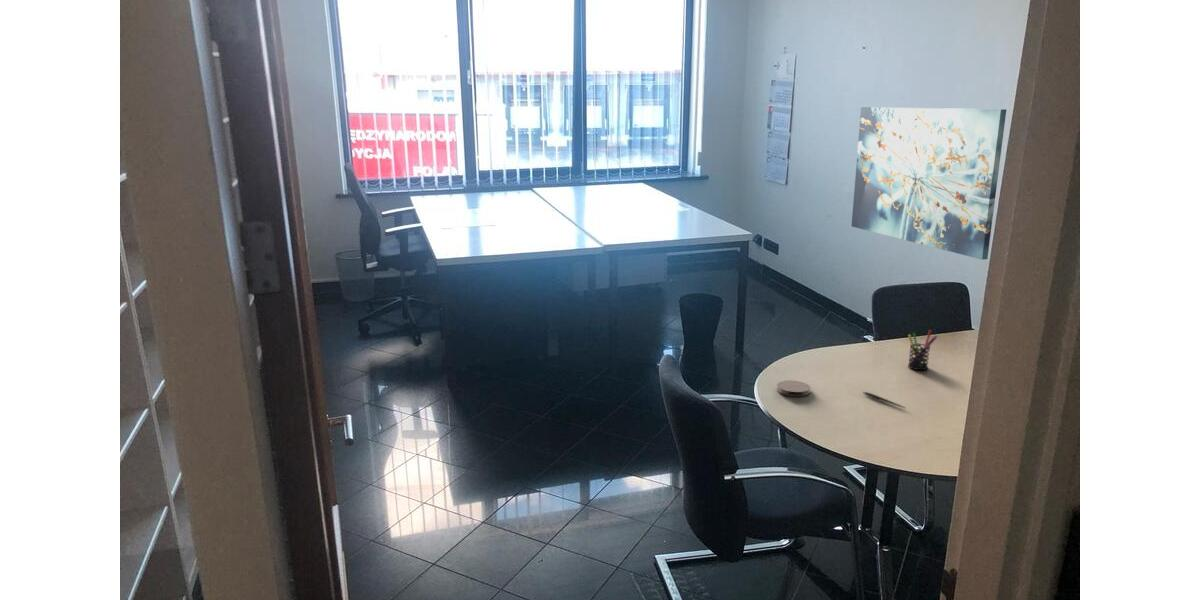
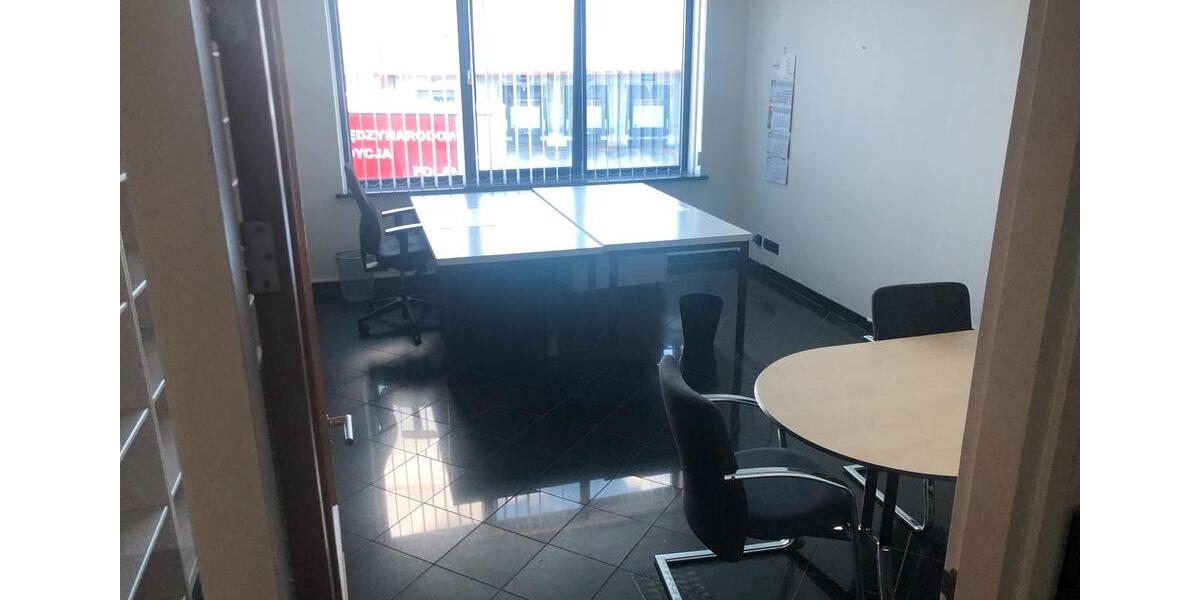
- wall art [851,106,1007,261]
- coaster [776,379,811,397]
- pen holder [907,329,938,371]
- pen [862,391,907,409]
